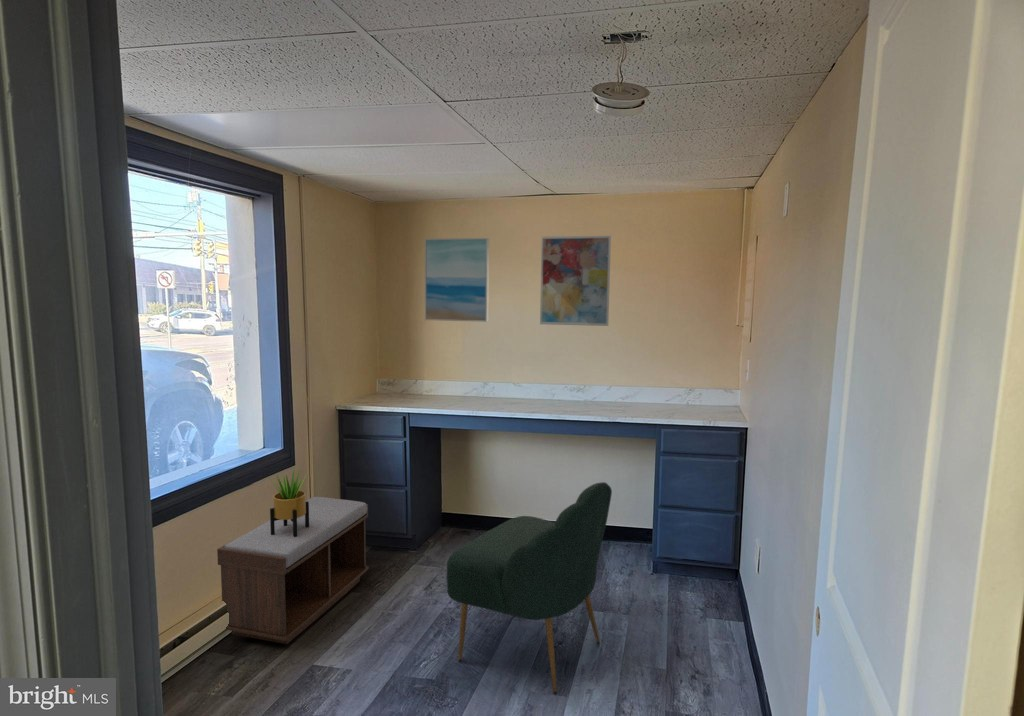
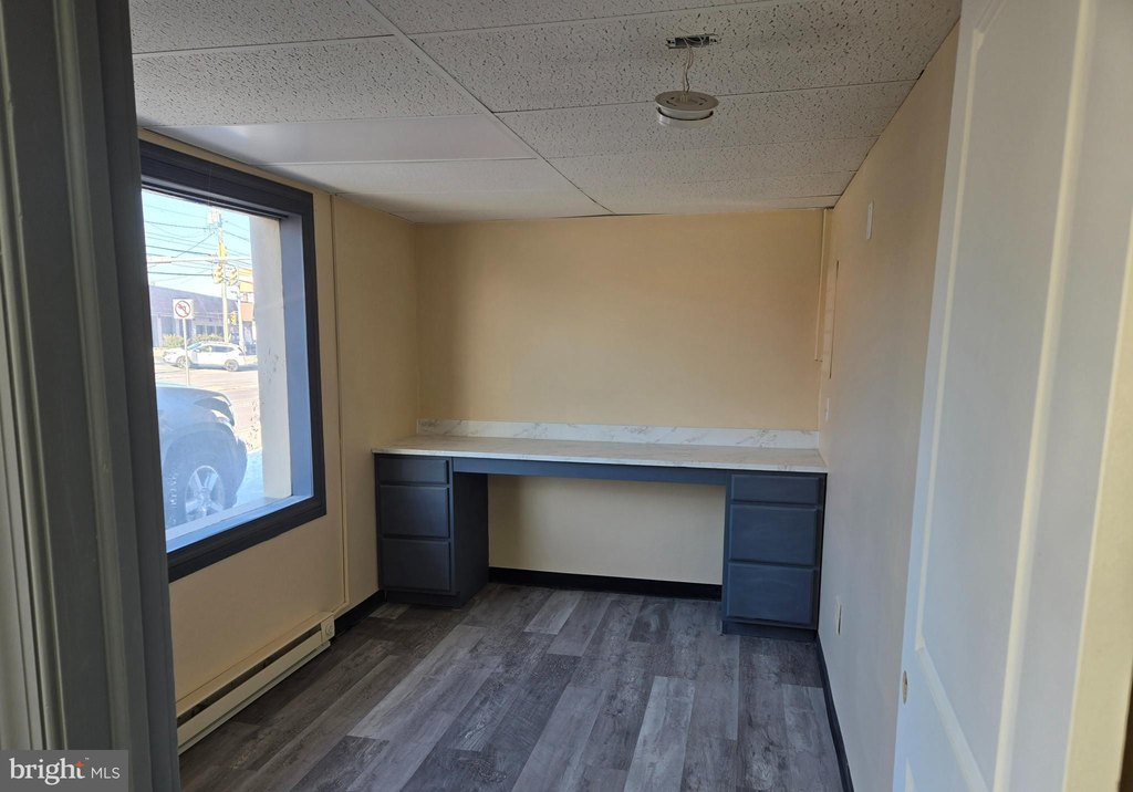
- potted plant [269,466,309,537]
- wall art [539,235,612,327]
- wall art [424,237,490,323]
- bench [216,496,370,645]
- chair [446,481,613,695]
